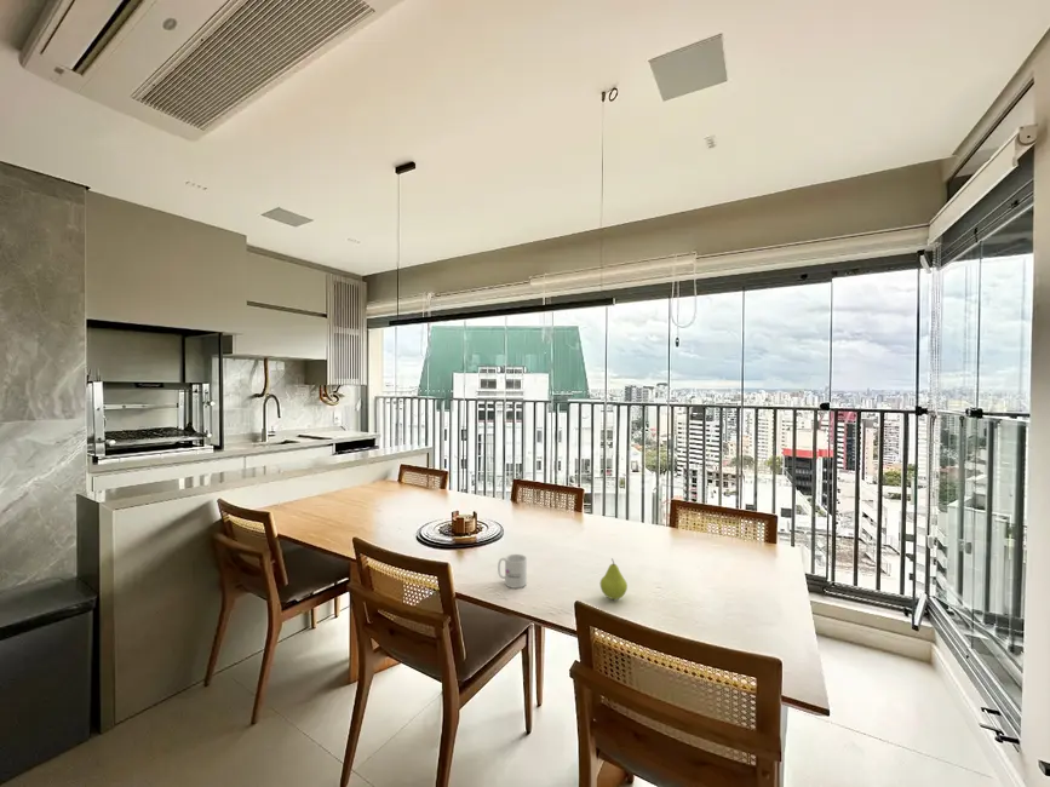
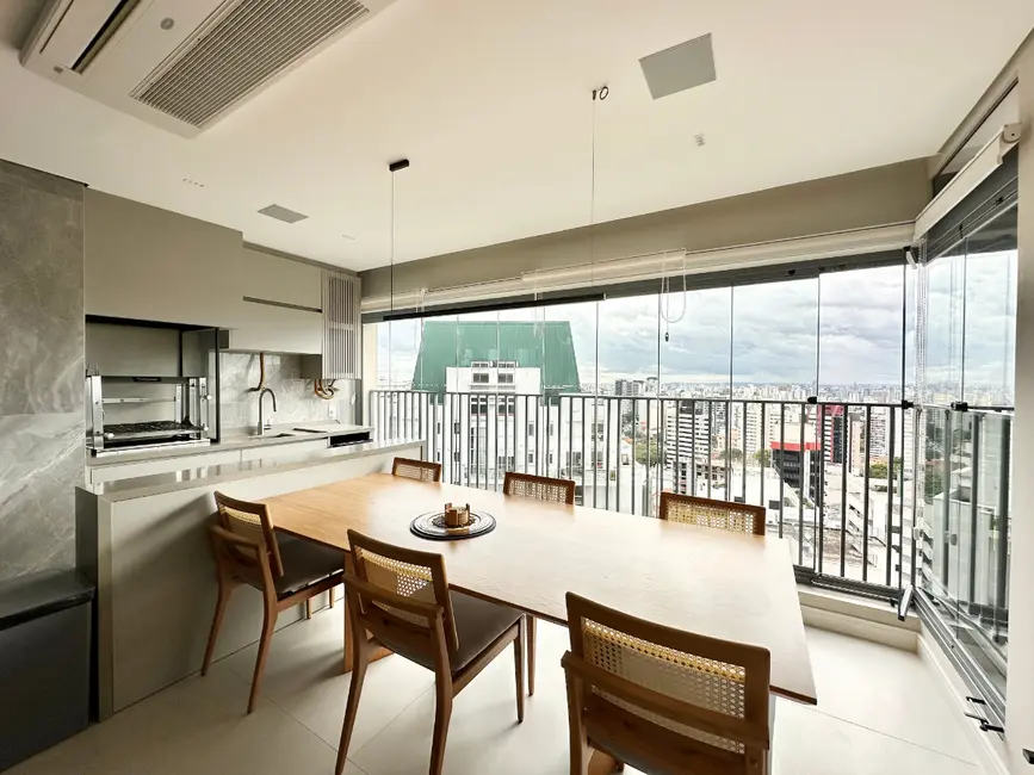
- mug [497,553,528,590]
- fruit [599,557,629,601]
